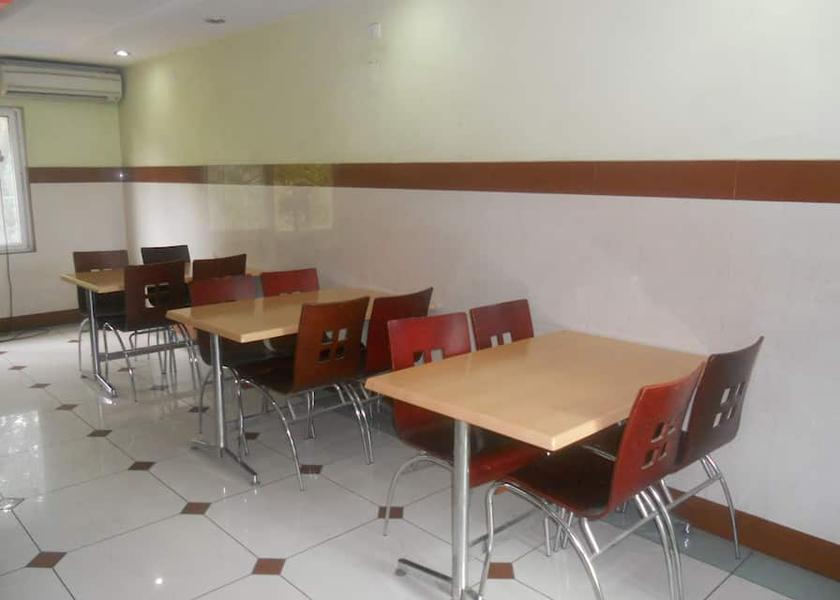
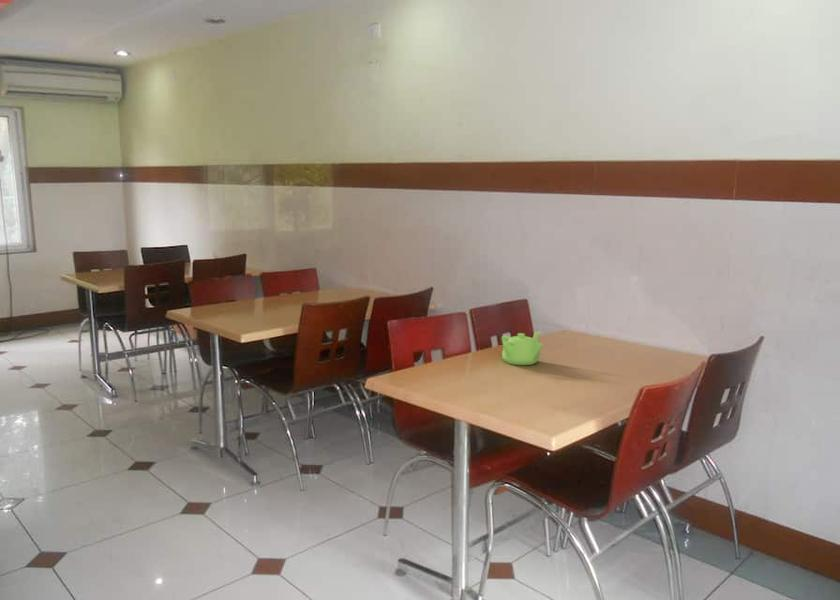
+ teapot [501,330,544,366]
